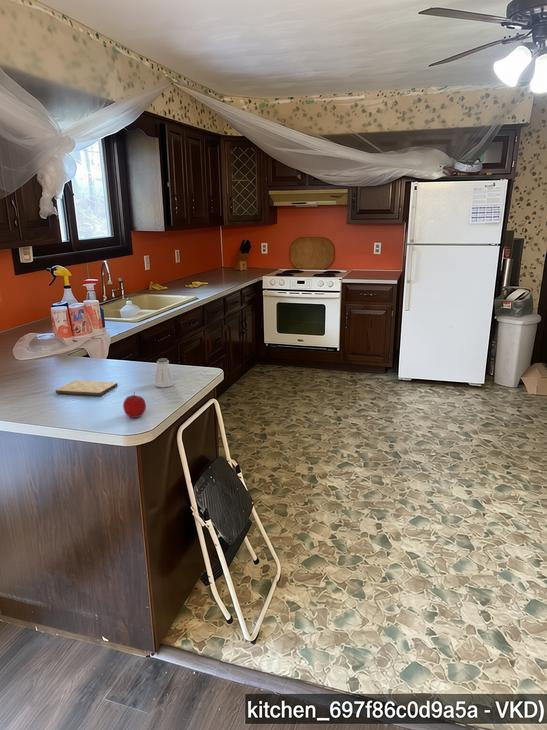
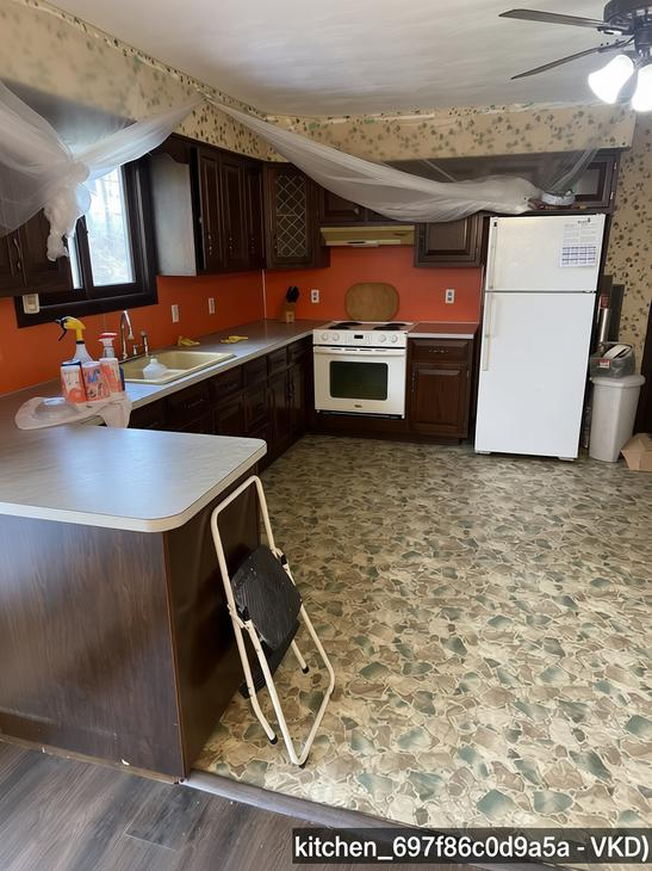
- cutting board [55,379,118,397]
- saltshaker [154,357,175,388]
- apple [122,391,147,419]
